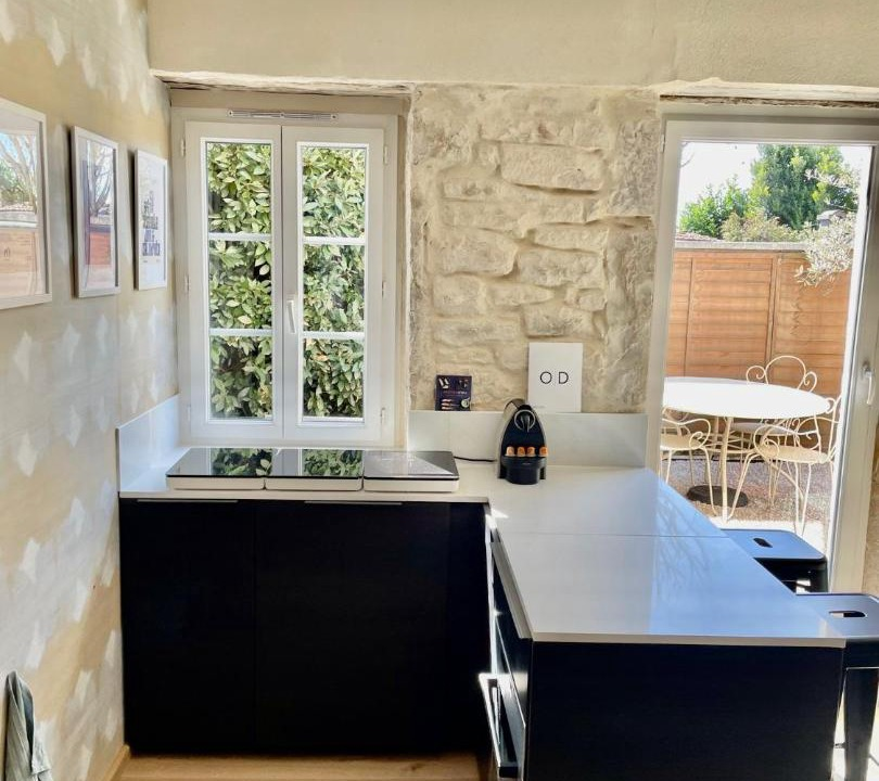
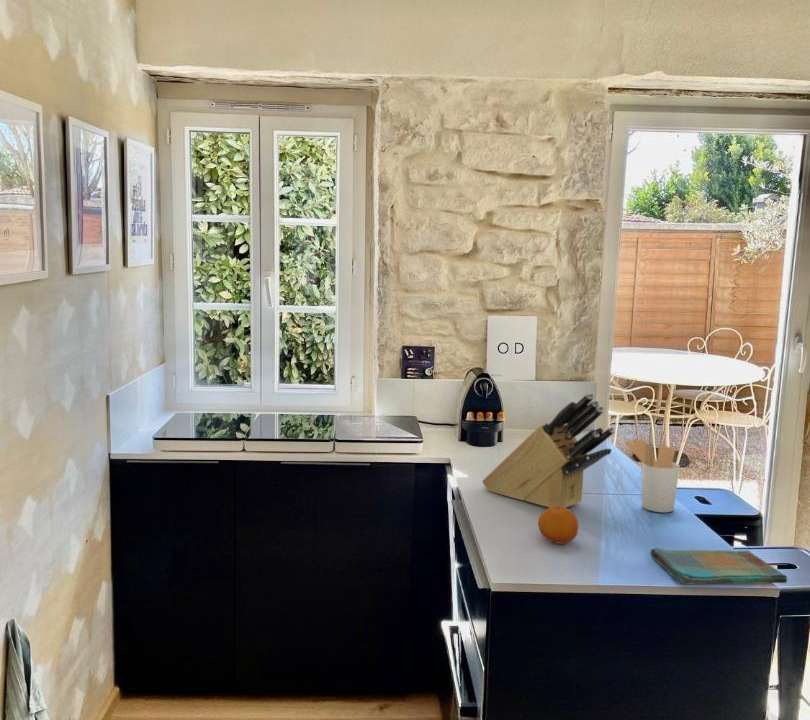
+ utensil holder [624,438,681,513]
+ knife block [481,392,616,508]
+ dish towel [649,547,789,586]
+ fruit [537,506,579,545]
